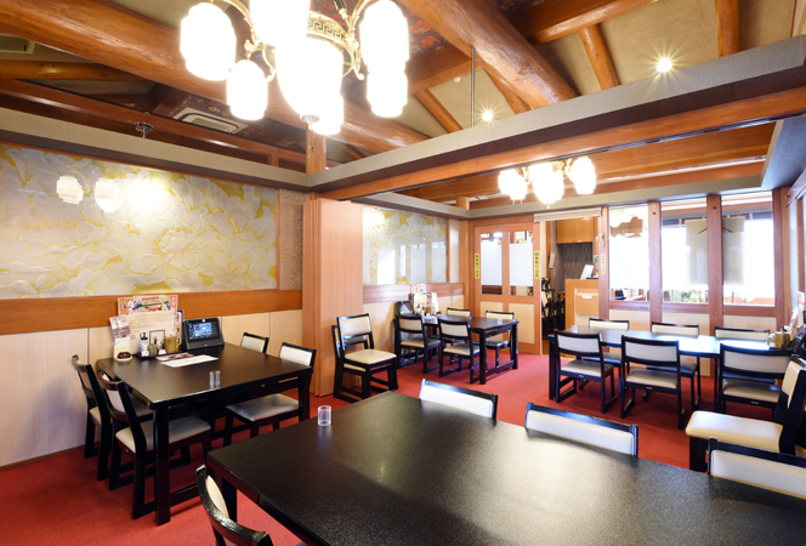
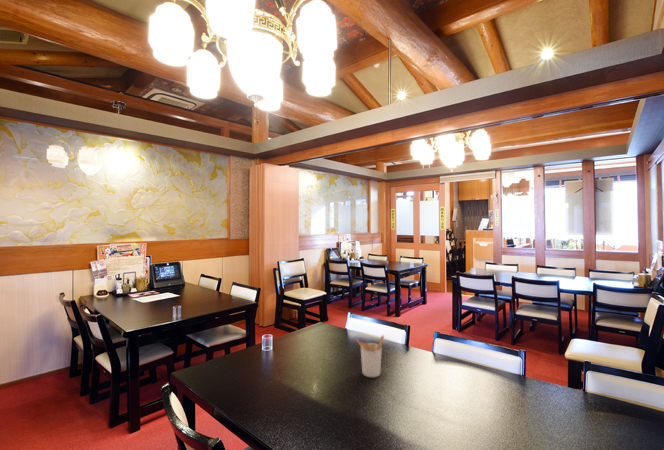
+ utensil holder [355,334,385,378]
